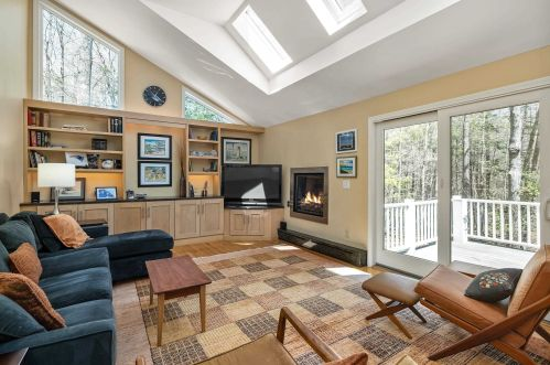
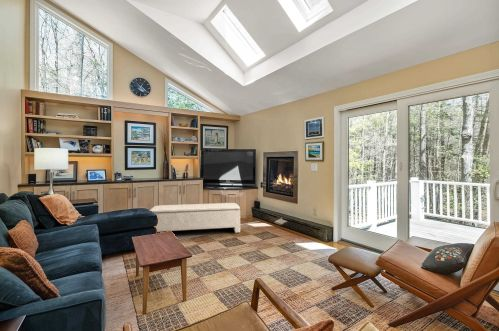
+ bench [149,202,241,234]
